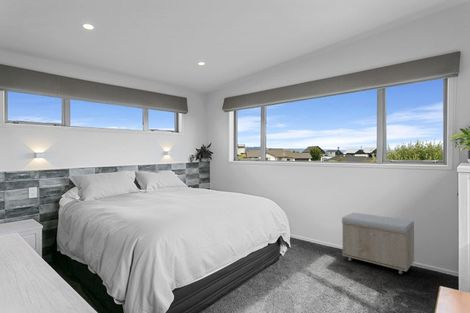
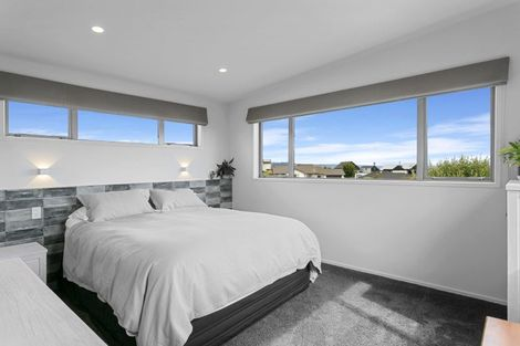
- storage bench [341,212,415,275]
